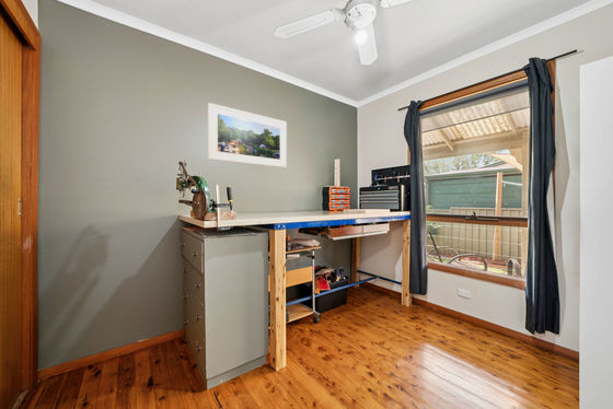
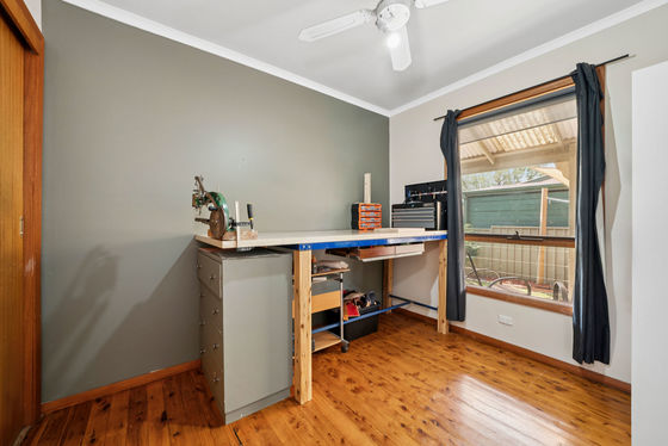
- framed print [207,102,288,168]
